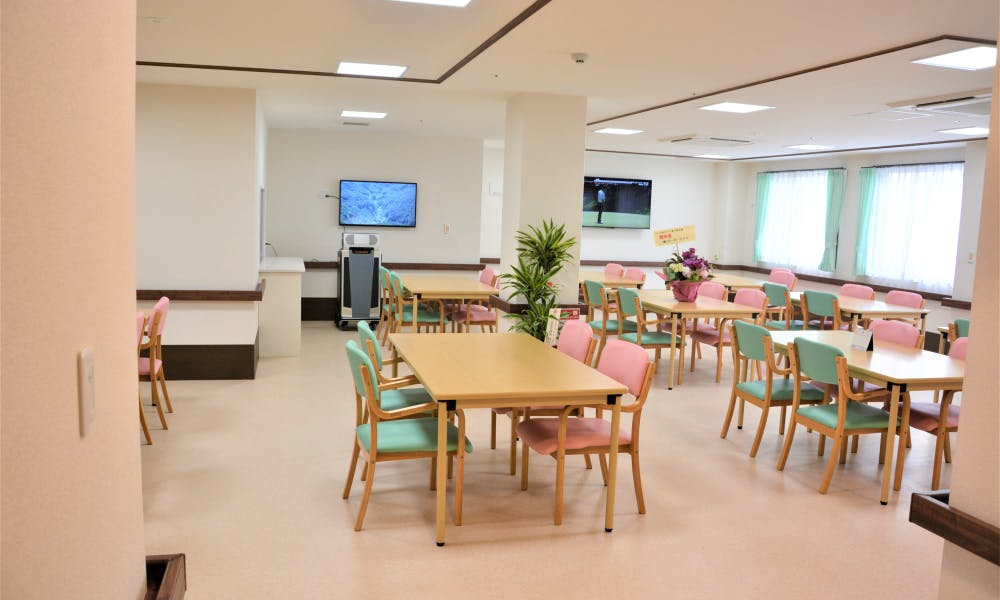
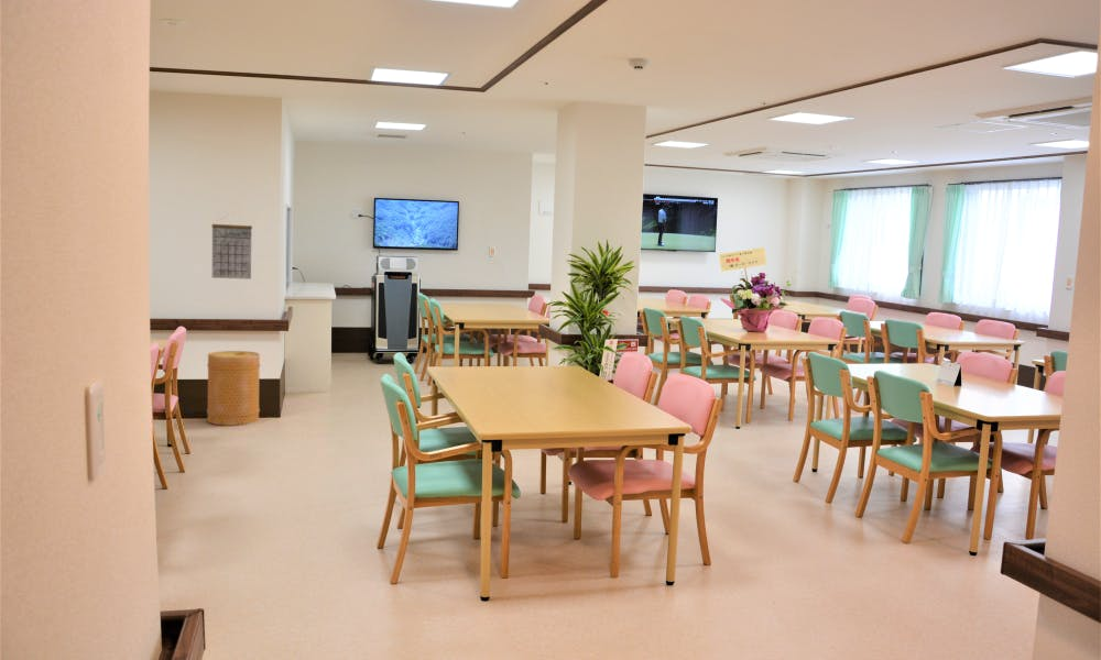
+ calendar [211,211,253,280]
+ basket [206,350,261,427]
